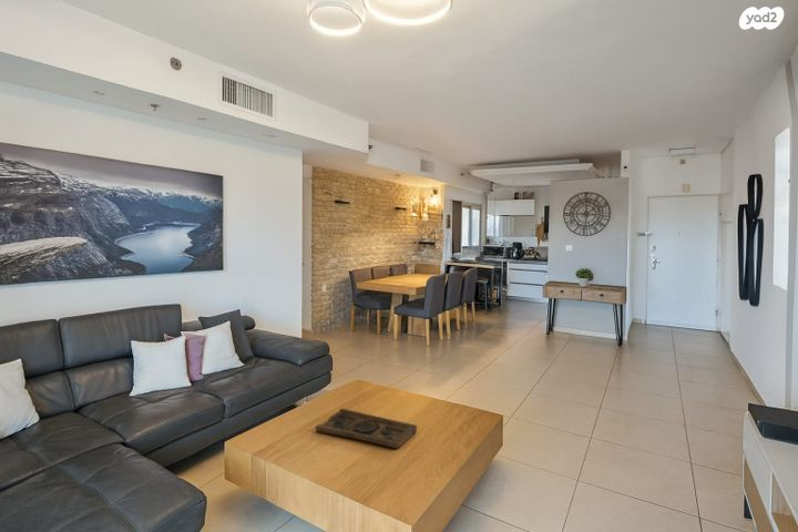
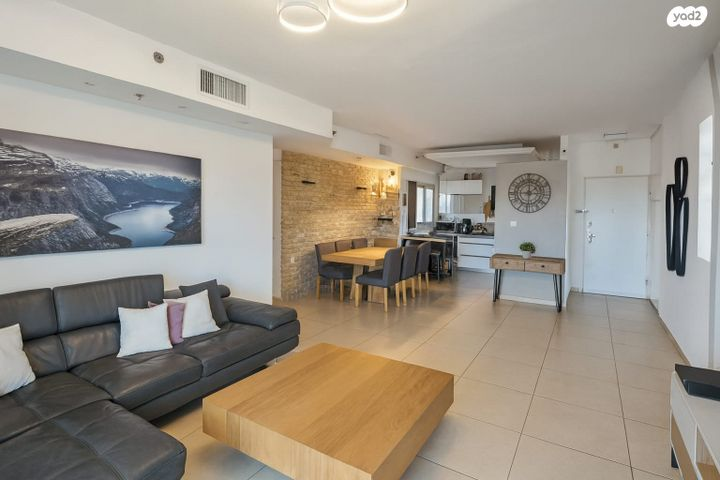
- decorative tray [314,408,418,449]
